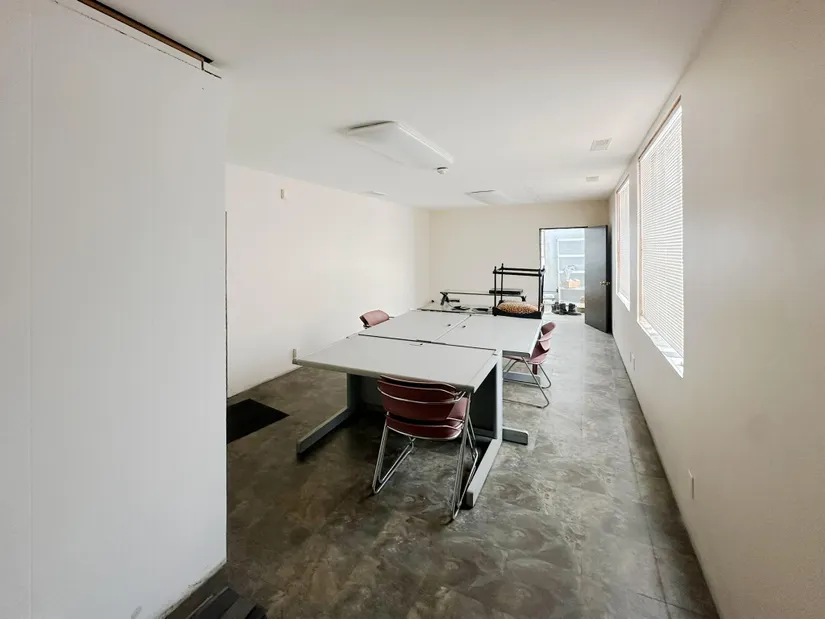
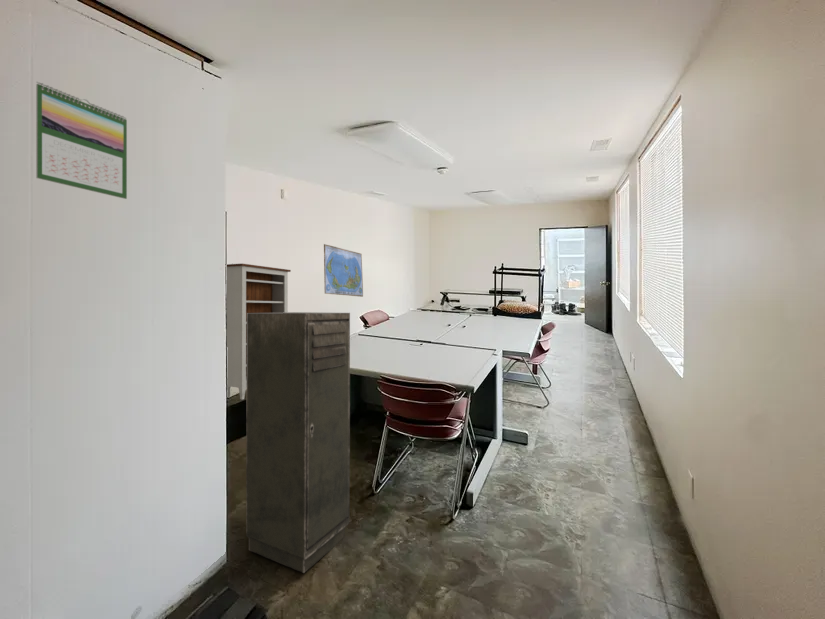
+ world map [323,243,364,298]
+ calendar [35,81,128,200]
+ bookshelf [226,262,292,400]
+ storage cabinet [245,311,351,574]
